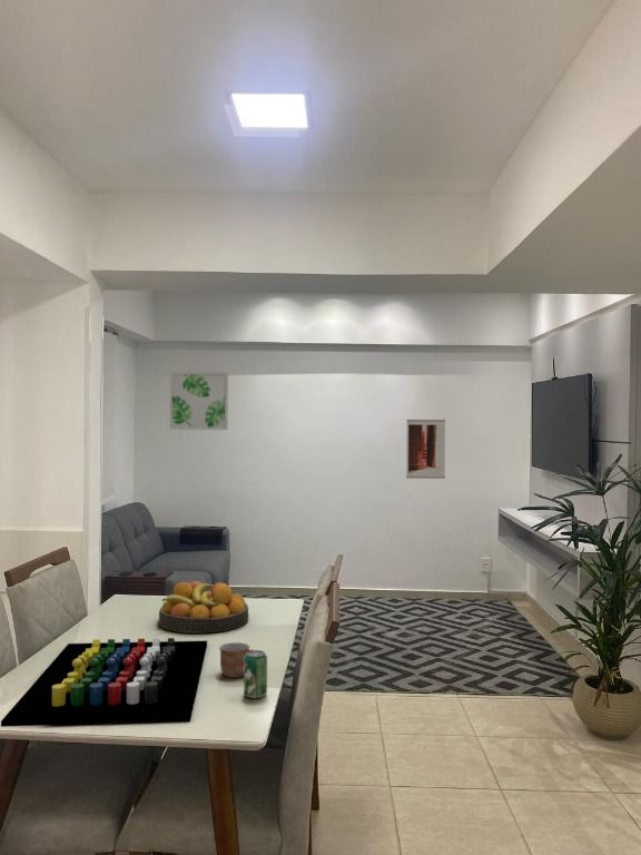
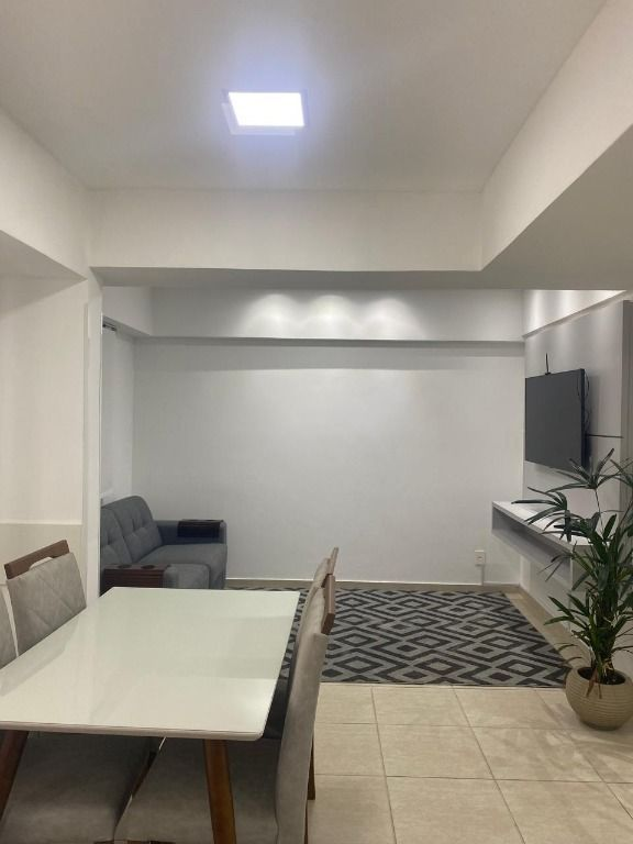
- wall art [405,419,446,480]
- wall art [168,371,229,431]
- mug [218,641,254,679]
- board game [0,637,208,728]
- beverage can [243,649,268,699]
- fruit bowl [158,580,249,635]
